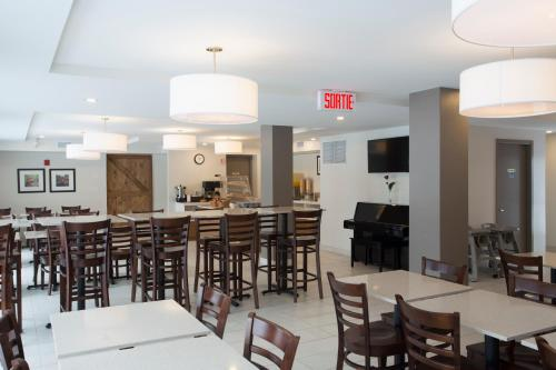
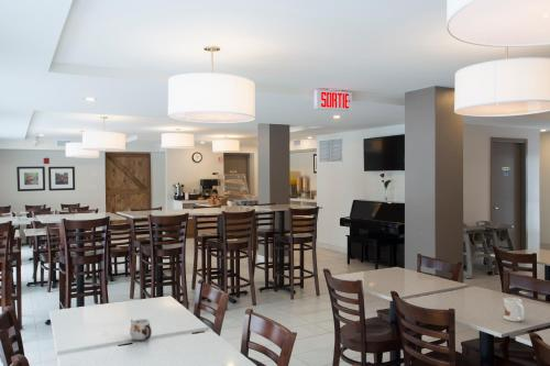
+ mug [129,318,153,341]
+ mug [503,297,526,322]
